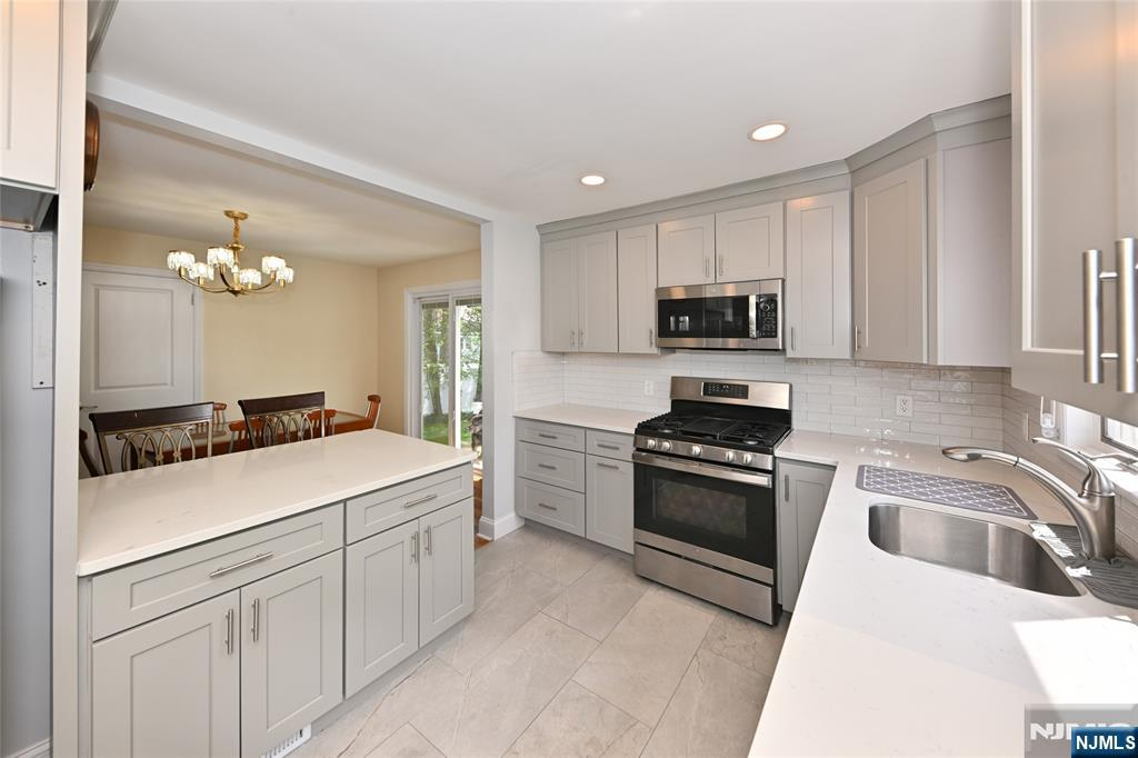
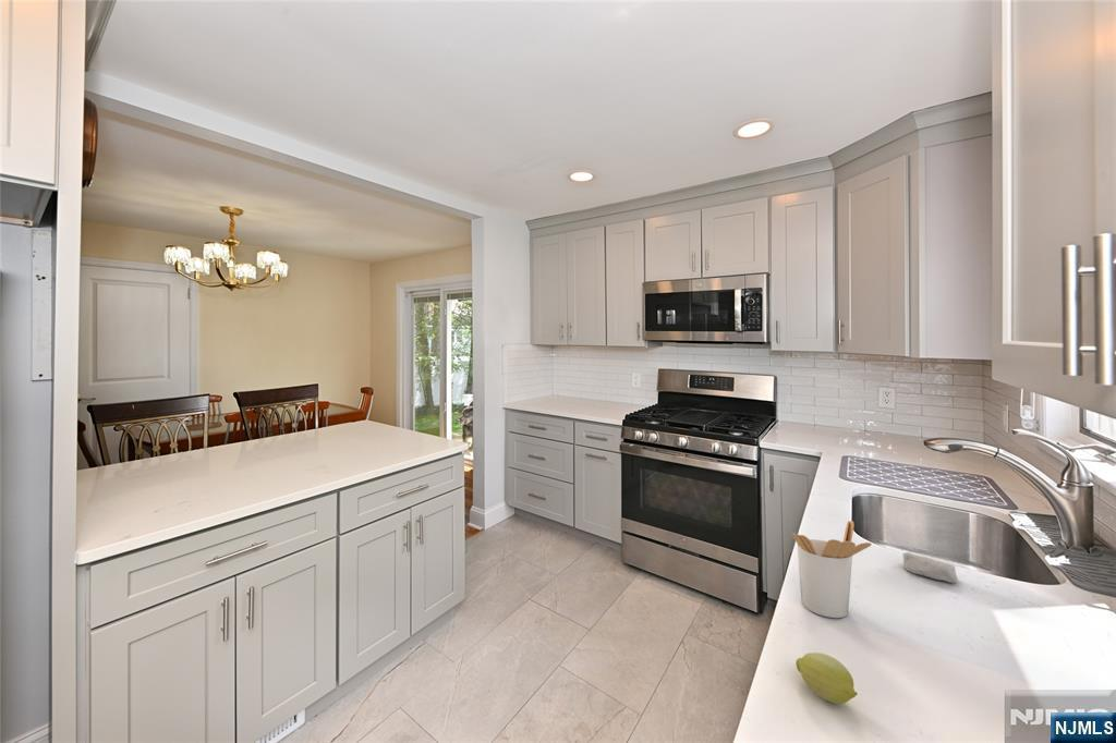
+ fruit [794,651,859,705]
+ soap bar [901,551,959,584]
+ utensil holder [791,520,873,619]
